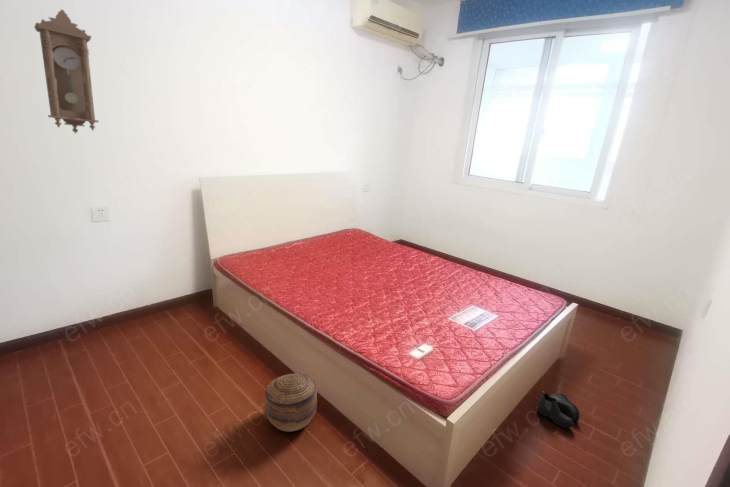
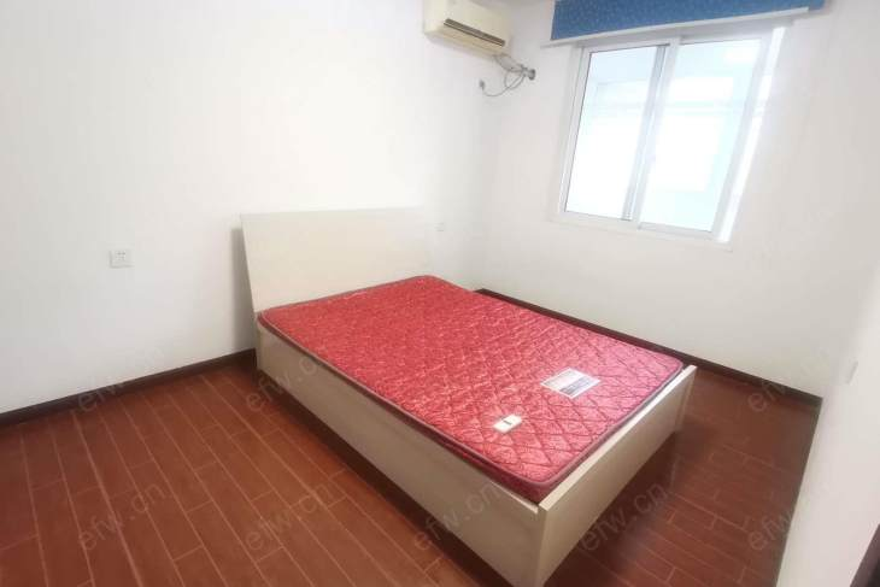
- boots [536,390,580,429]
- pendulum clock [33,9,100,134]
- basket [264,373,318,433]
